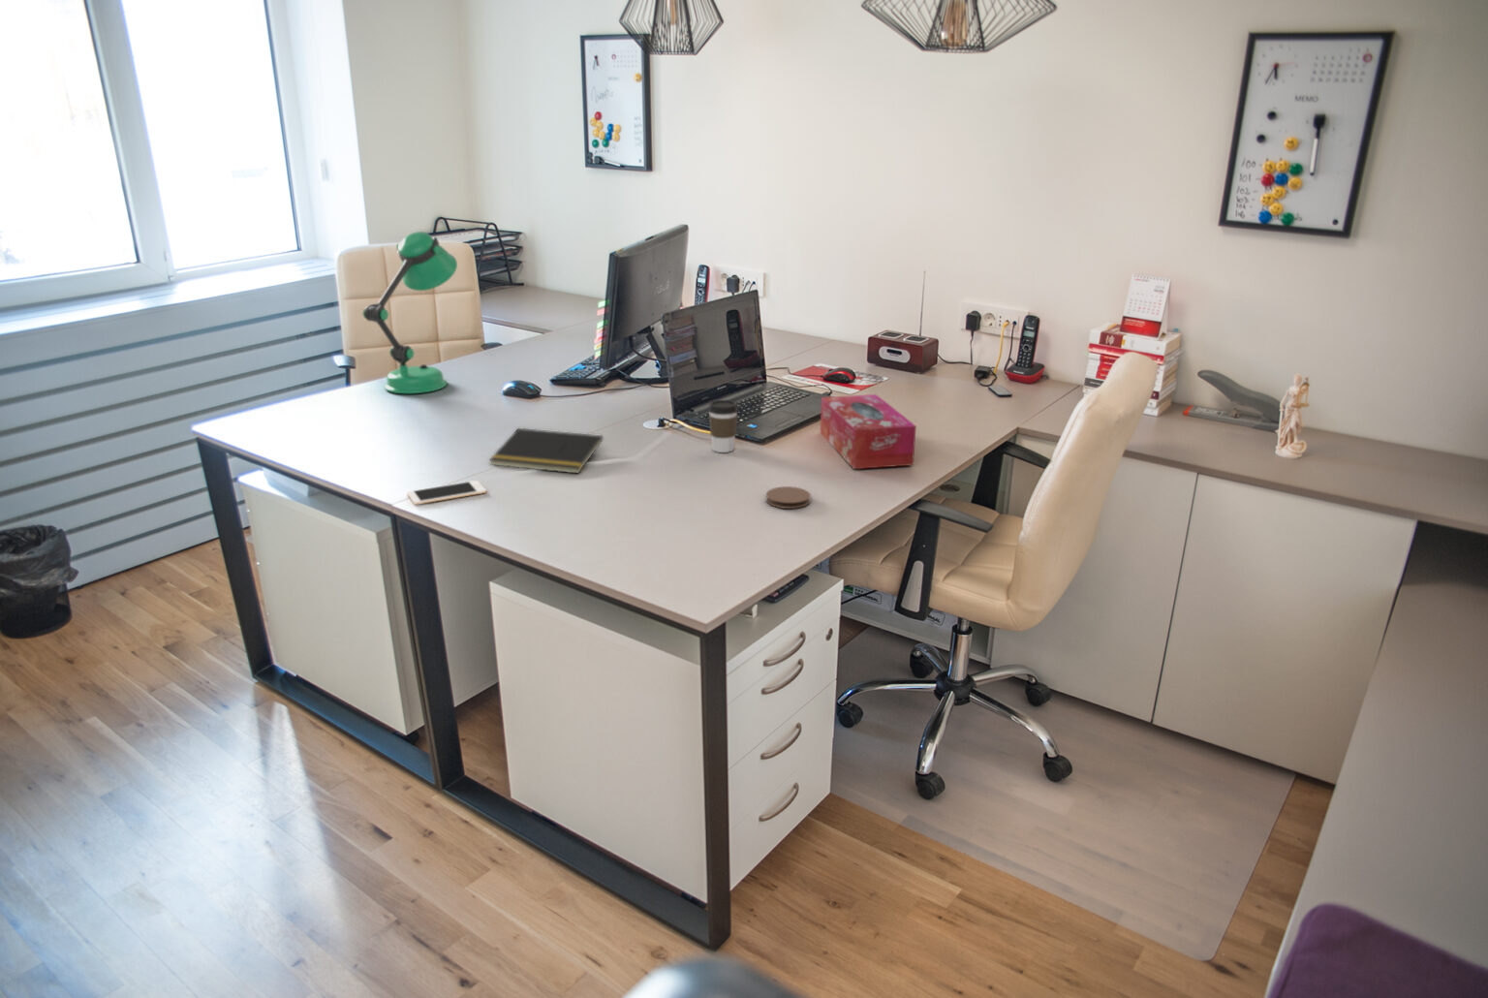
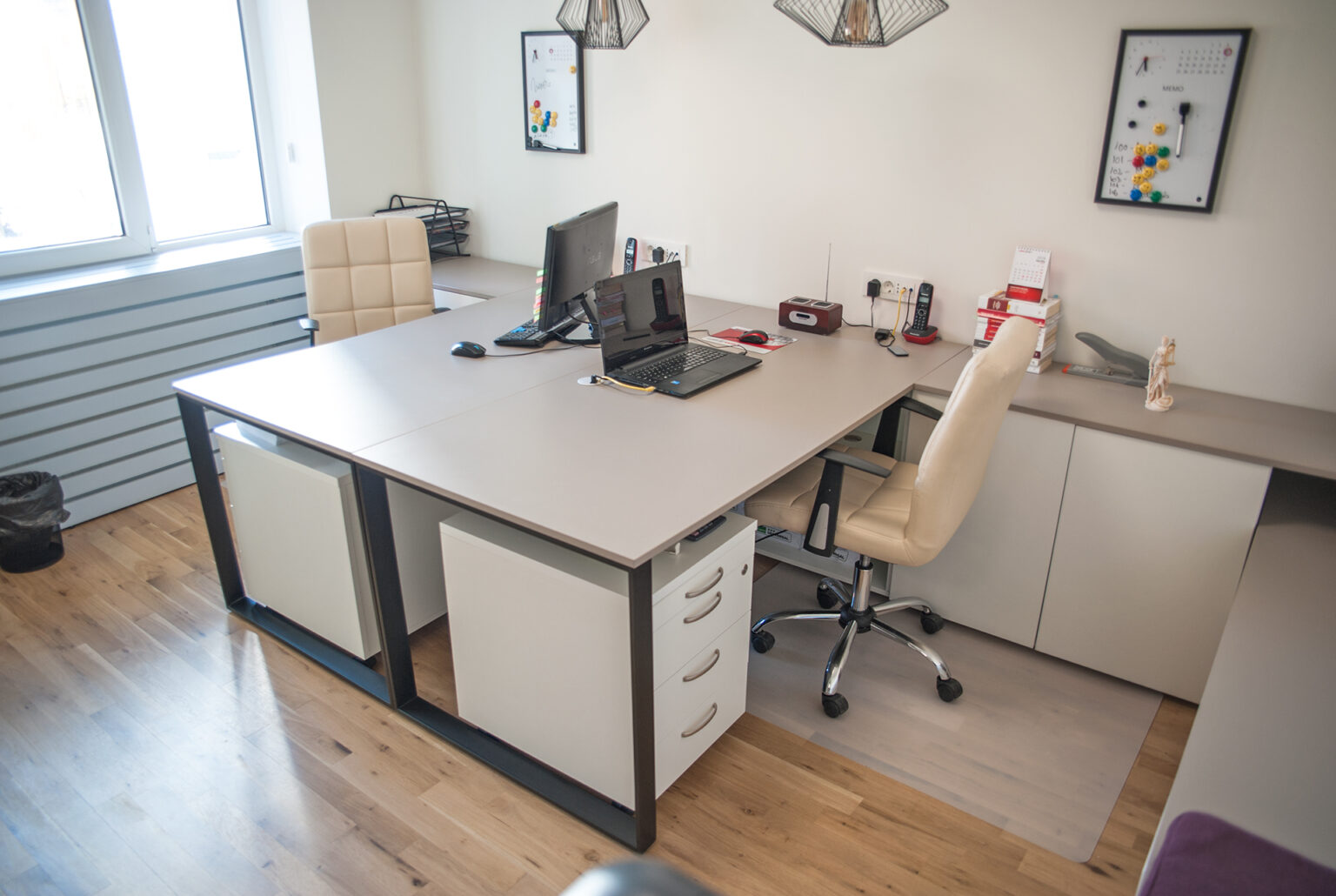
- notepad [488,428,604,474]
- cell phone [405,480,488,506]
- coaster [765,486,812,510]
- tissue box [820,393,918,470]
- desk lamp [361,231,458,394]
- coffee cup [707,399,740,453]
